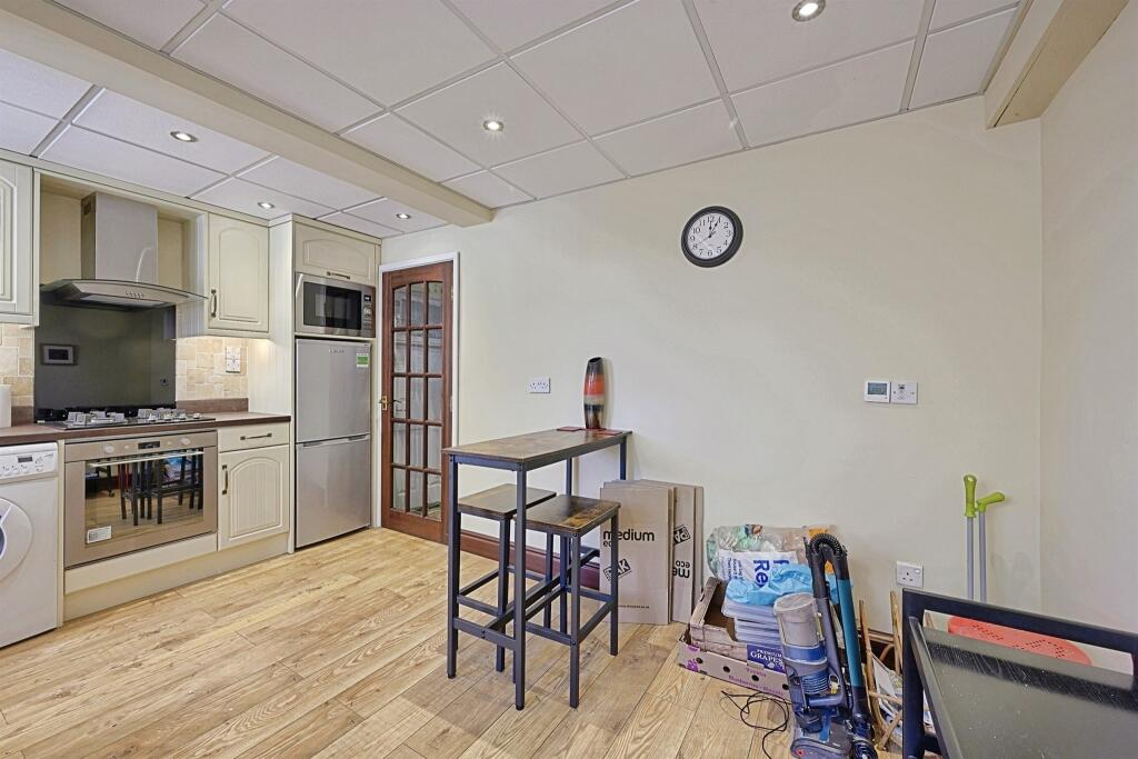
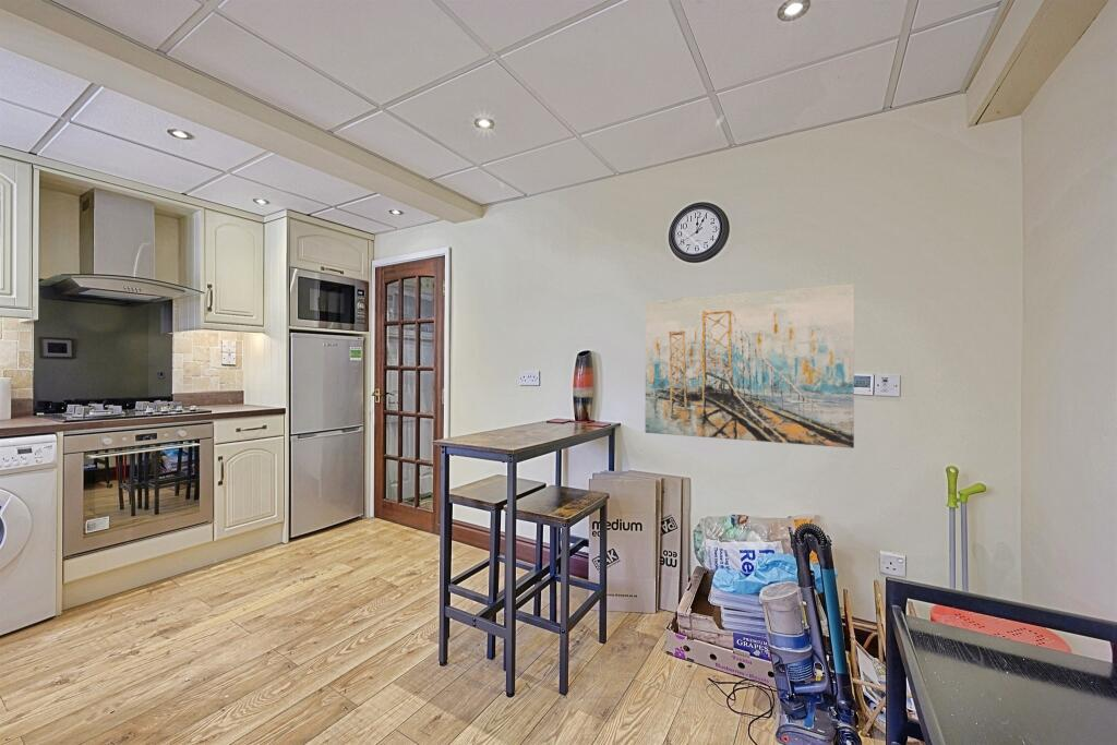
+ wall art [644,284,855,449]
